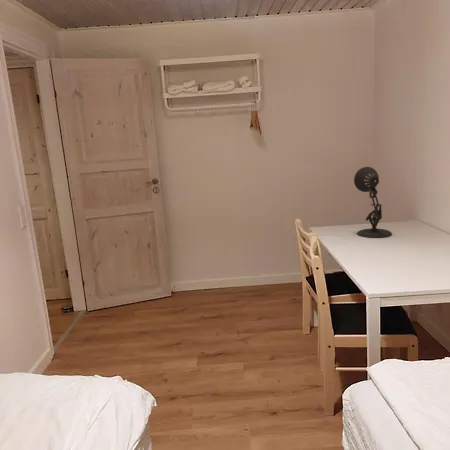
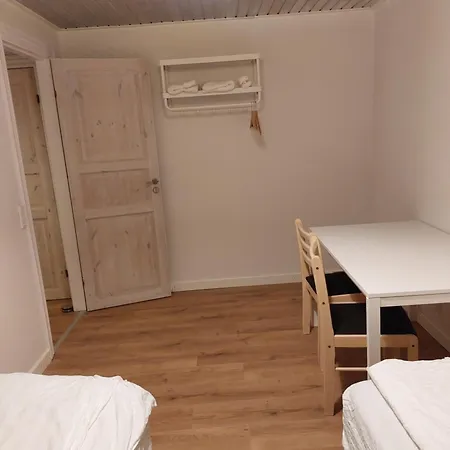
- desk lamp [353,166,393,239]
